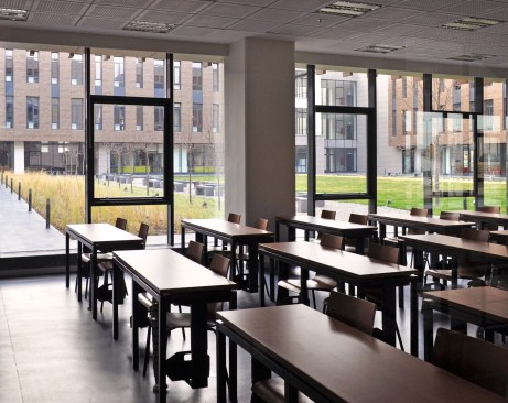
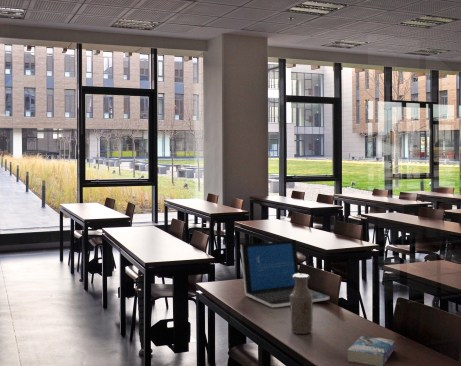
+ laptop [240,239,330,308]
+ bottle [290,273,314,335]
+ book [347,334,396,366]
